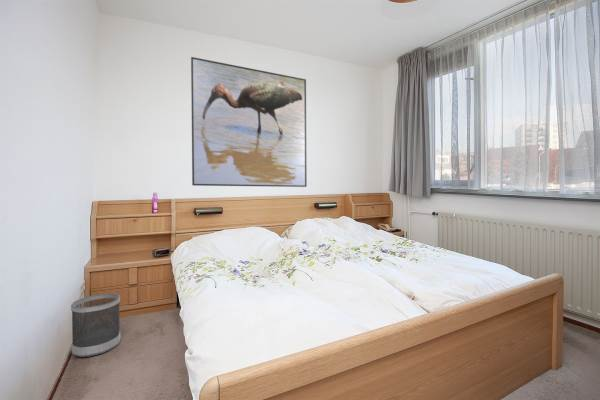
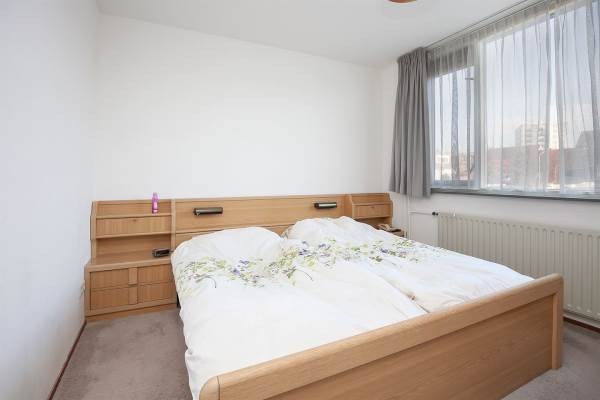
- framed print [190,56,308,188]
- wastebasket [70,293,122,358]
